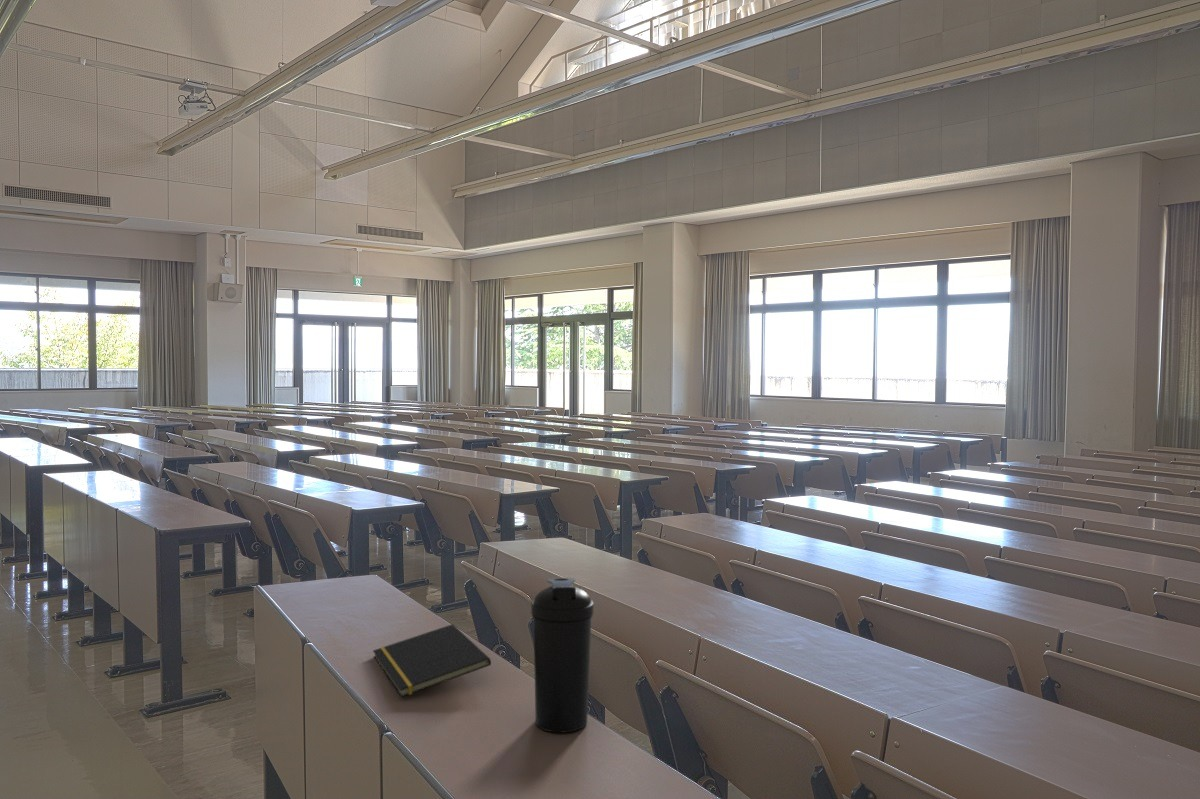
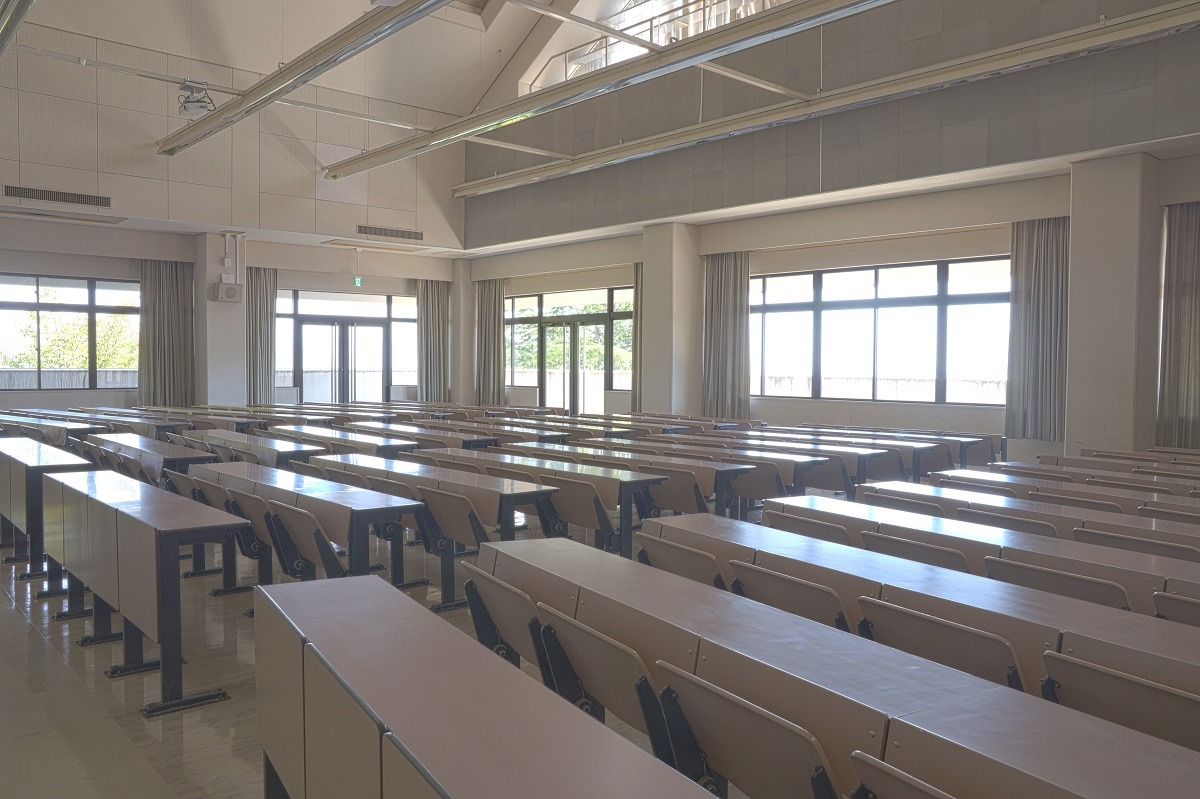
- notepad [372,623,492,698]
- water bottle [530,577,595,734]
